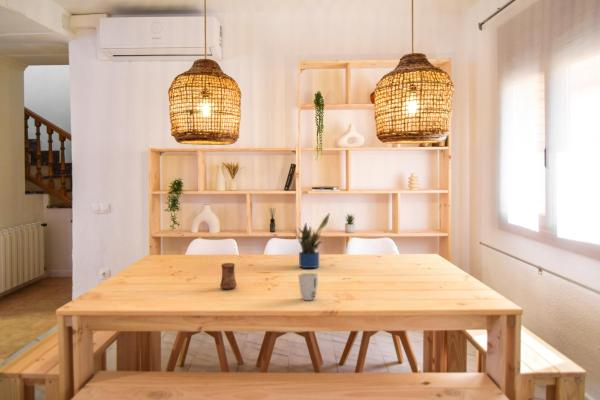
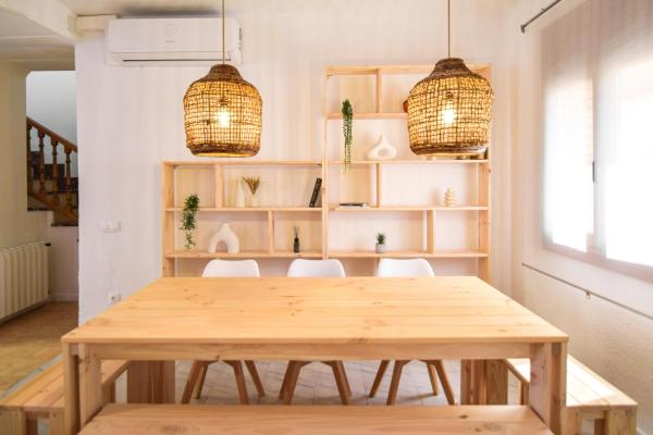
- cup [219,262,238,290]
- potted plant [294,212,331,269]
- cup [298,272,319,301]
